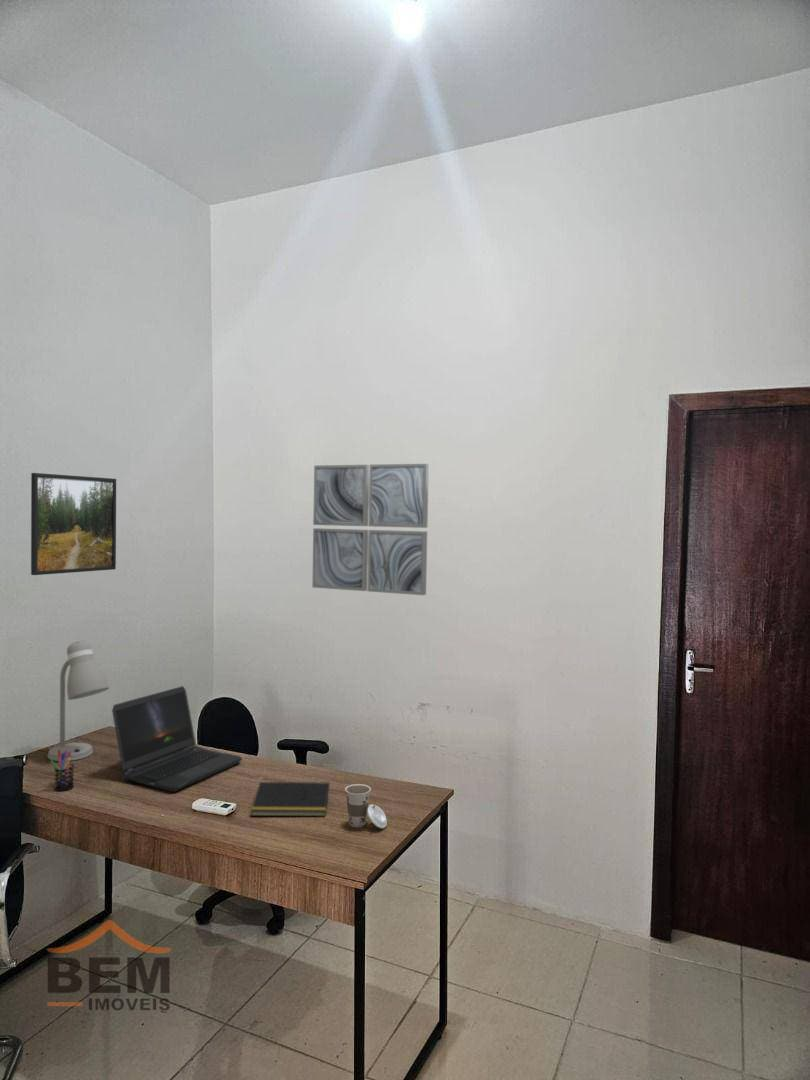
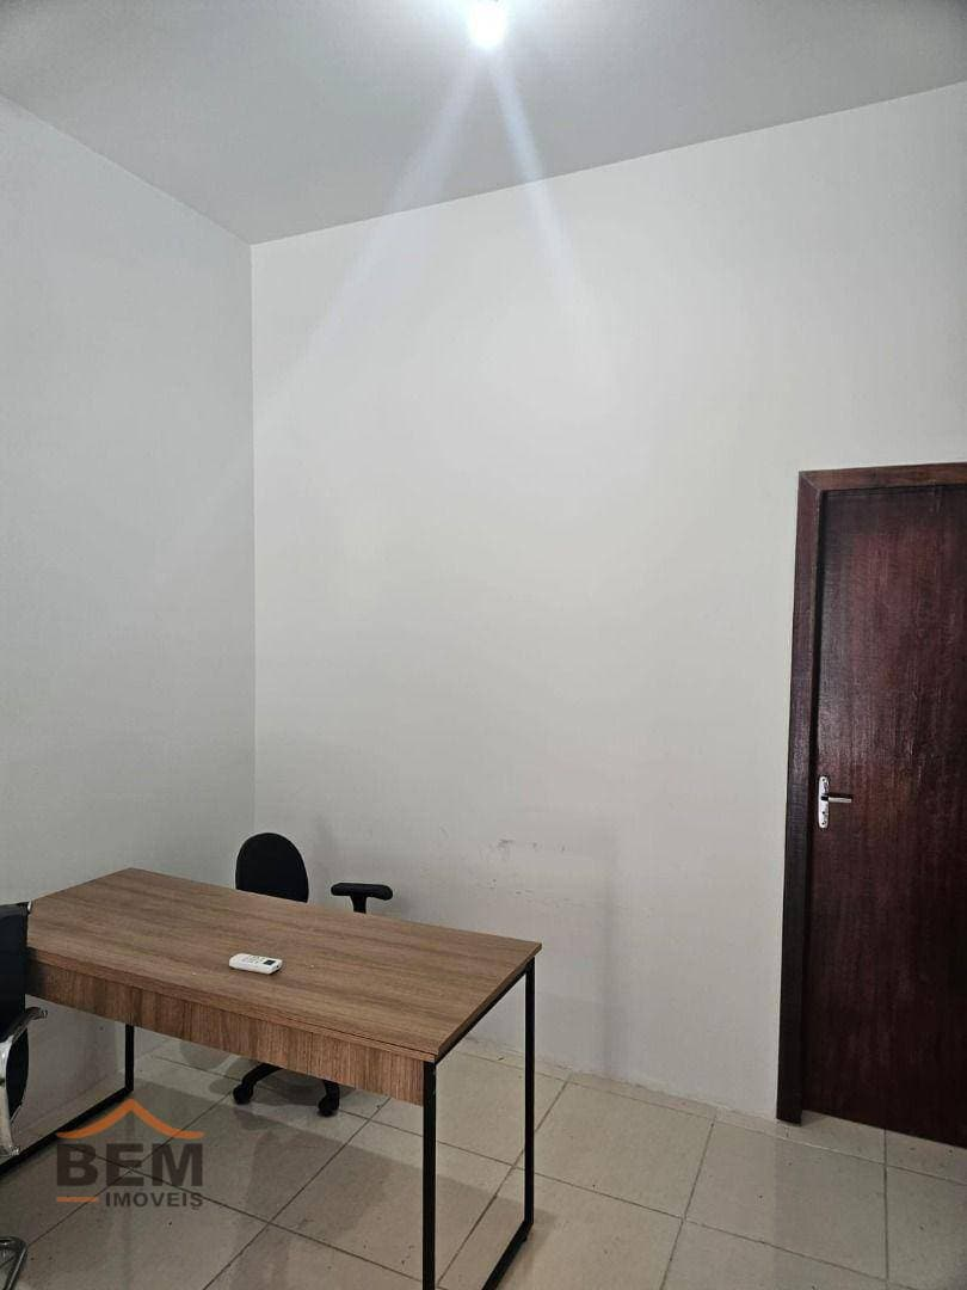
- laptop computer [111,685,243,793]
- pen holder [49,750,75,792]
- wall art [311,463,430,596]
- cup [344,783,388,829]
- notepad [250,781,331,817]
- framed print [30,472,117,576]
- desk lamp [47,640,110,762]
